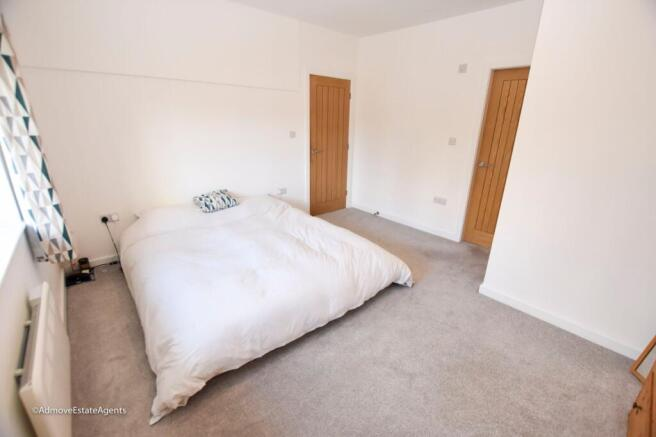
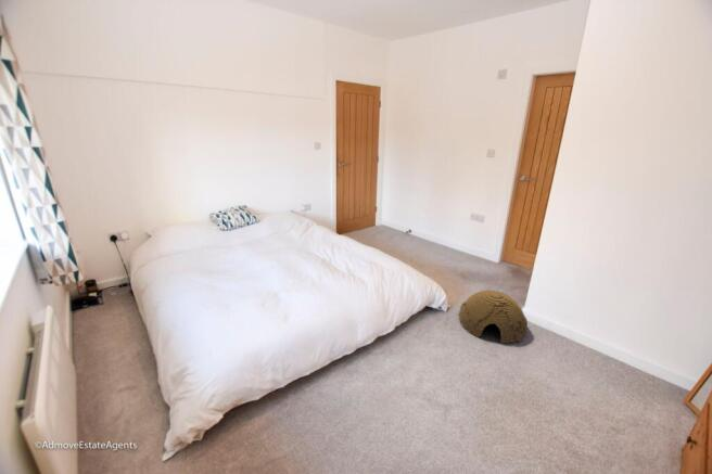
+ woven basket [458,290,529,345]
